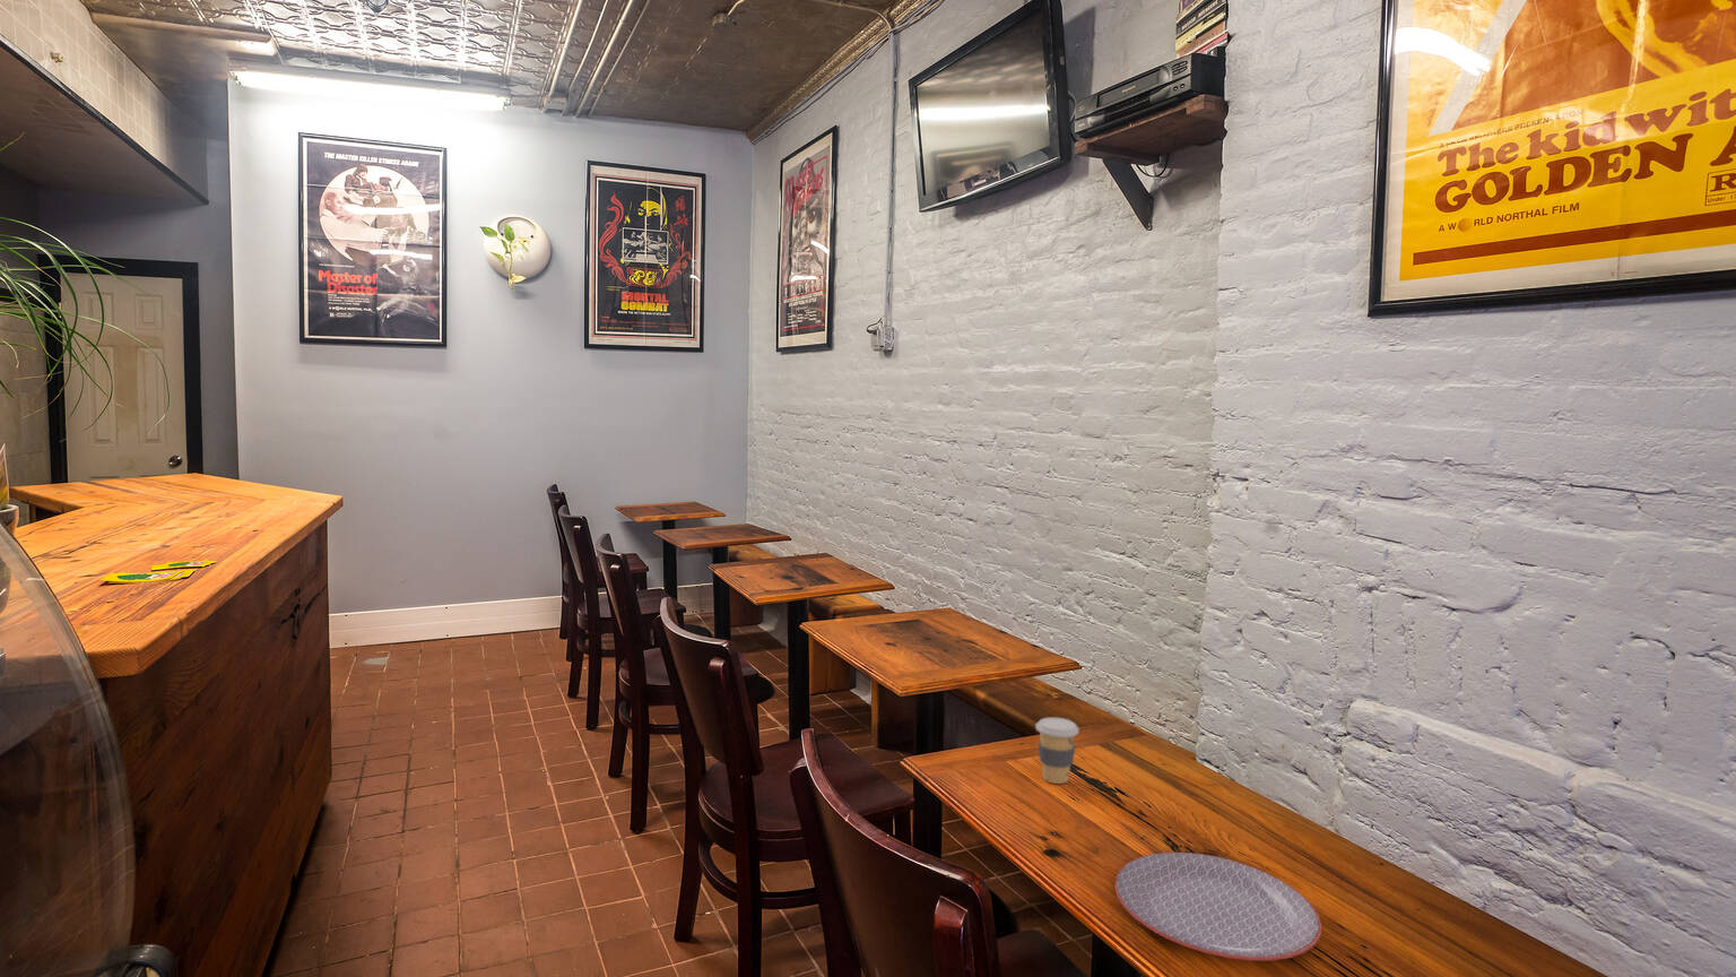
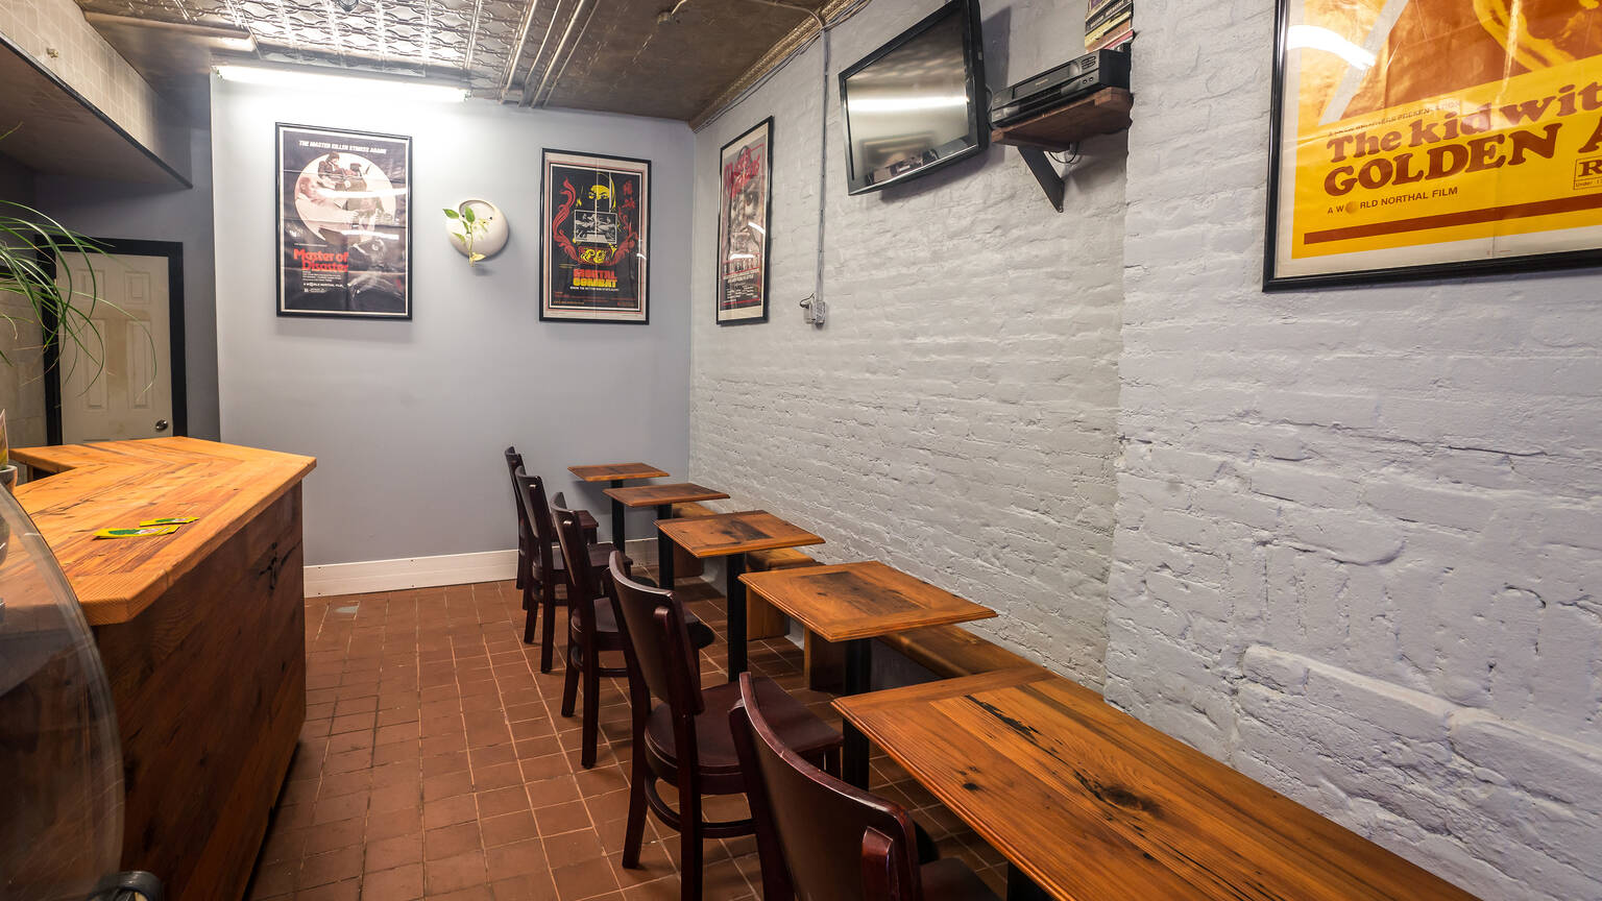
- plate [1114,852,1322,963]
- coffee cup [1034,717,1080,785]
